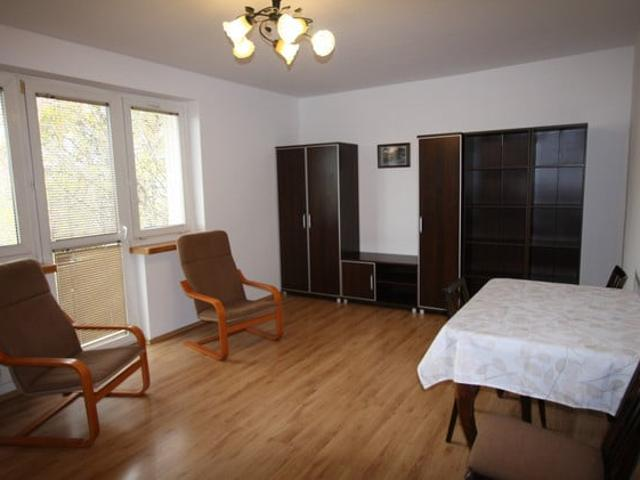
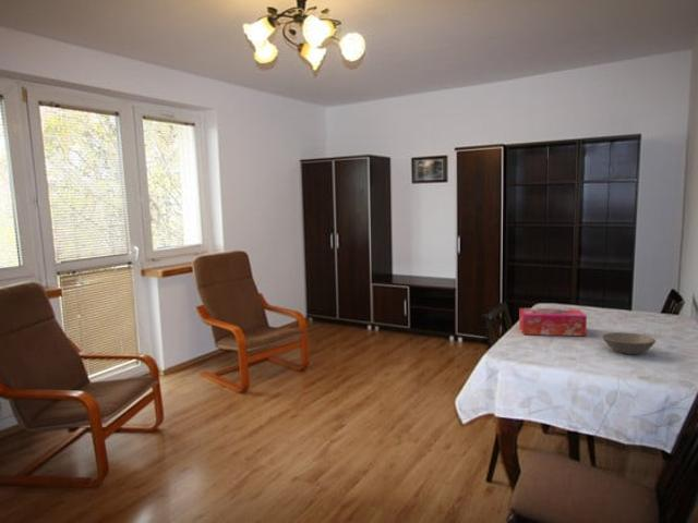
+ soup bowl [601,331,657,355]
+ tissue box [518,307,588,337]
